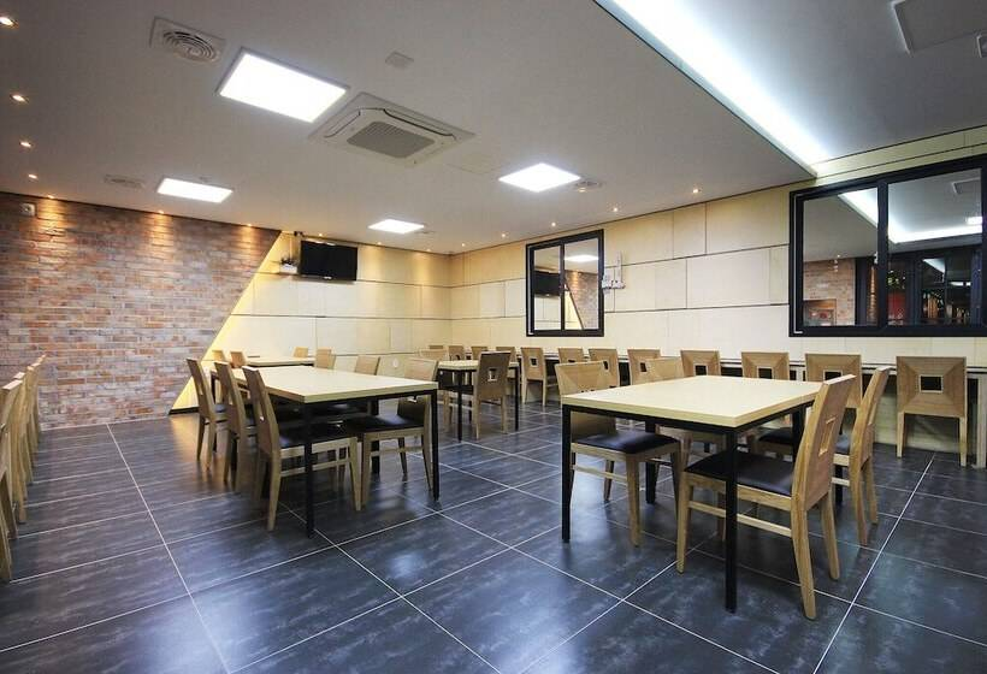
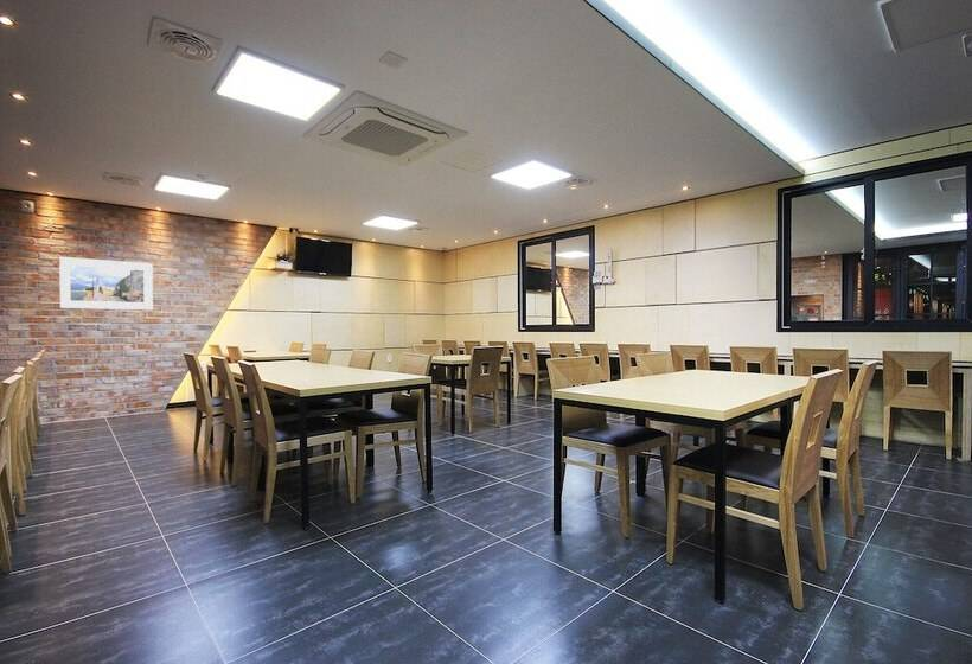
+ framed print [58,256,154,311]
